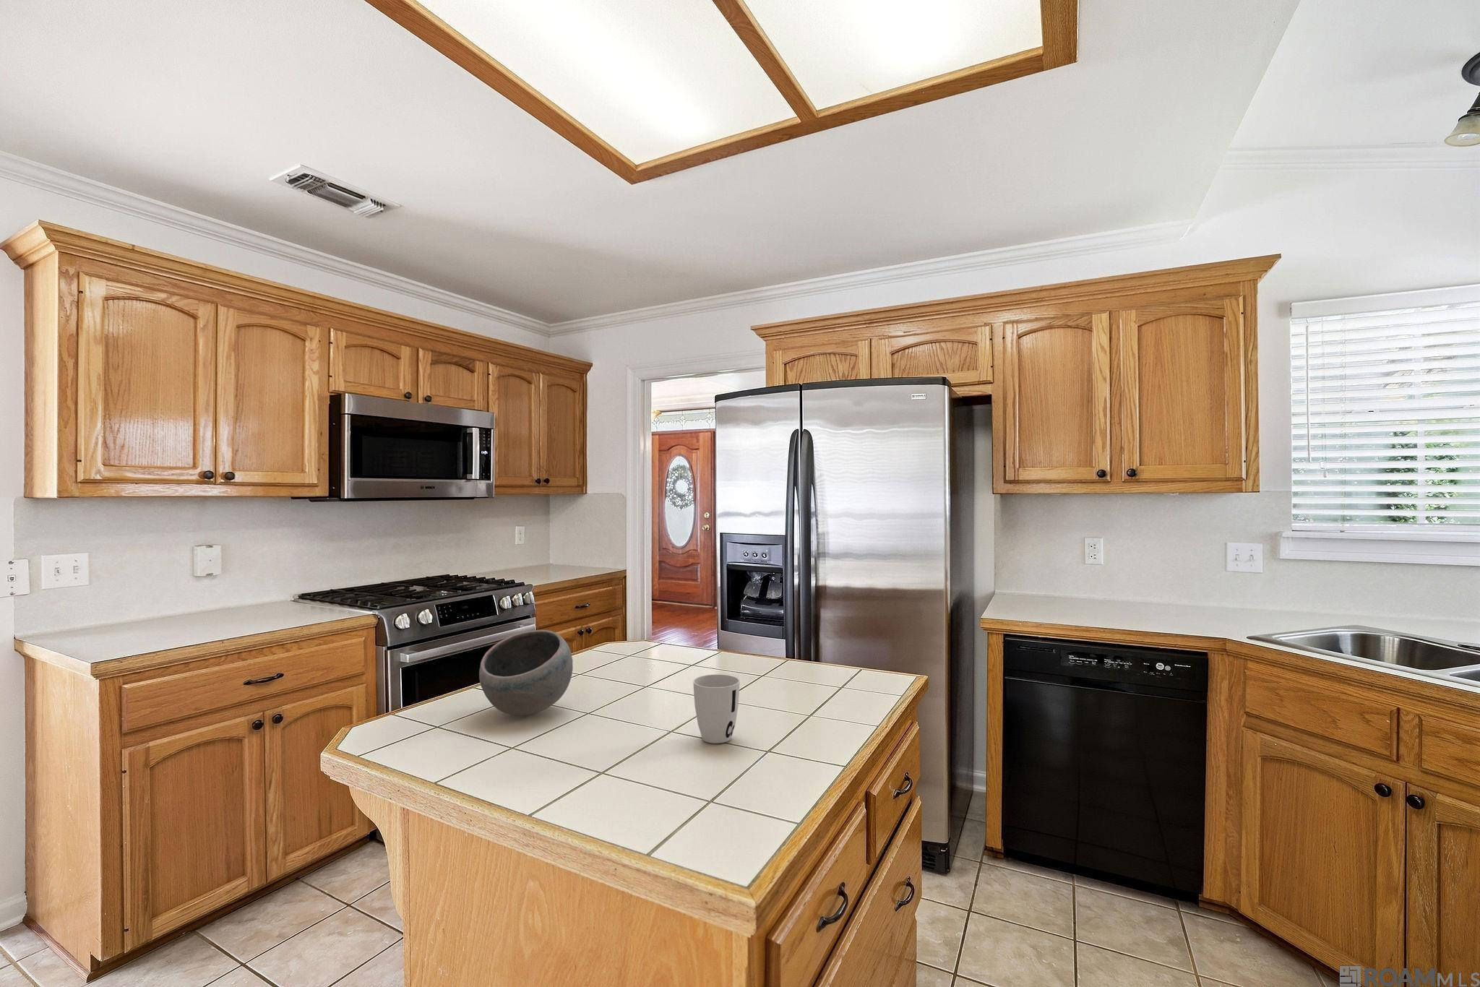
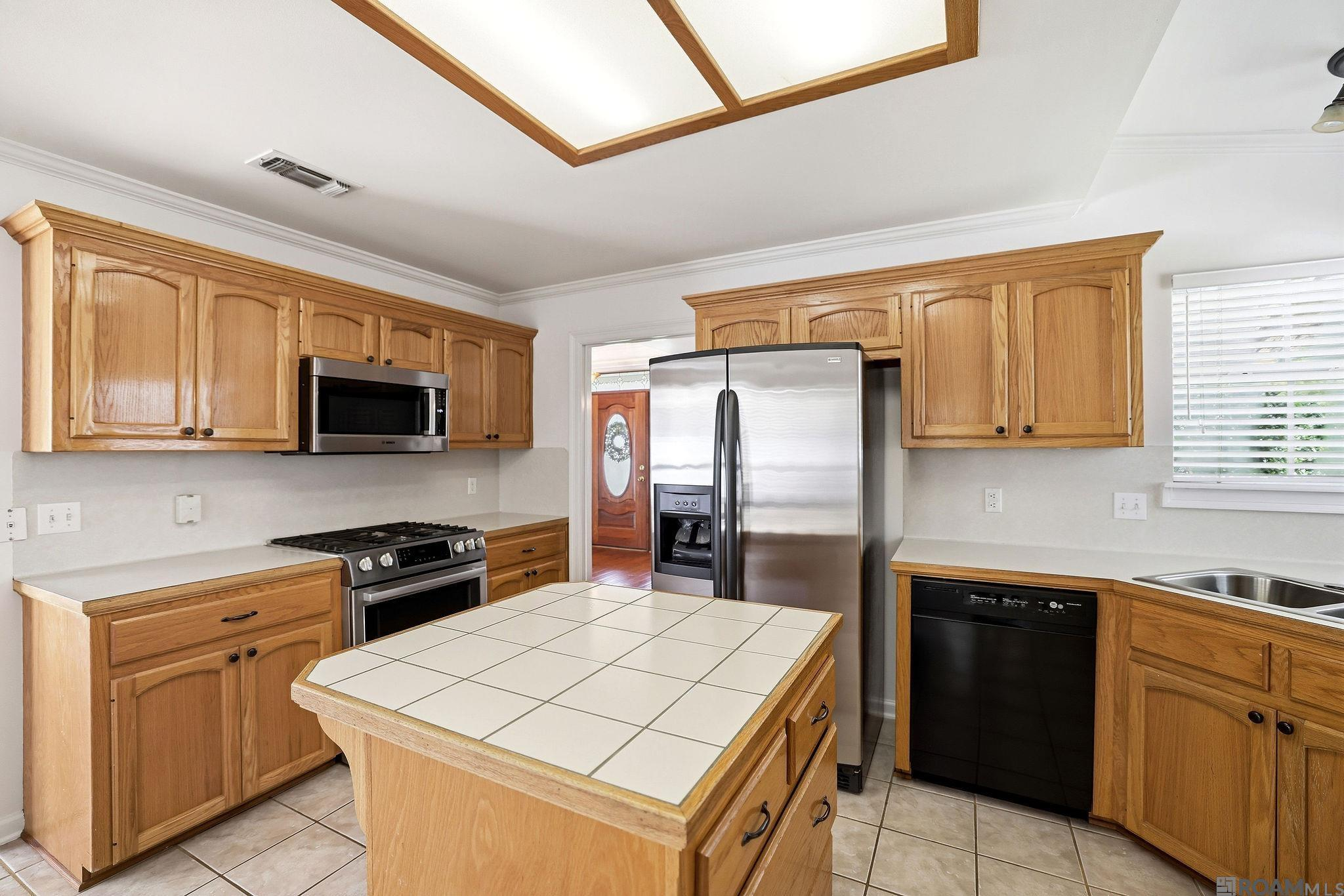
- bowl [478,629,574,716]
- cup [693,673,741,745]
